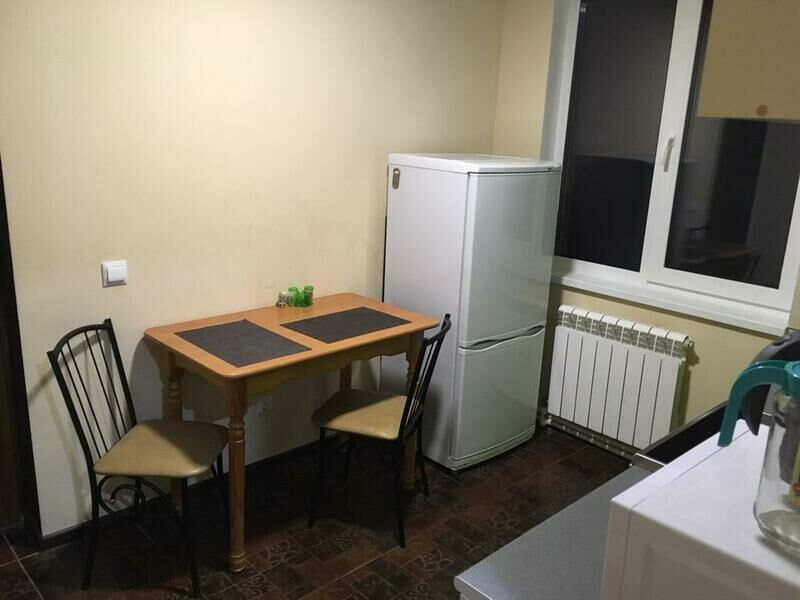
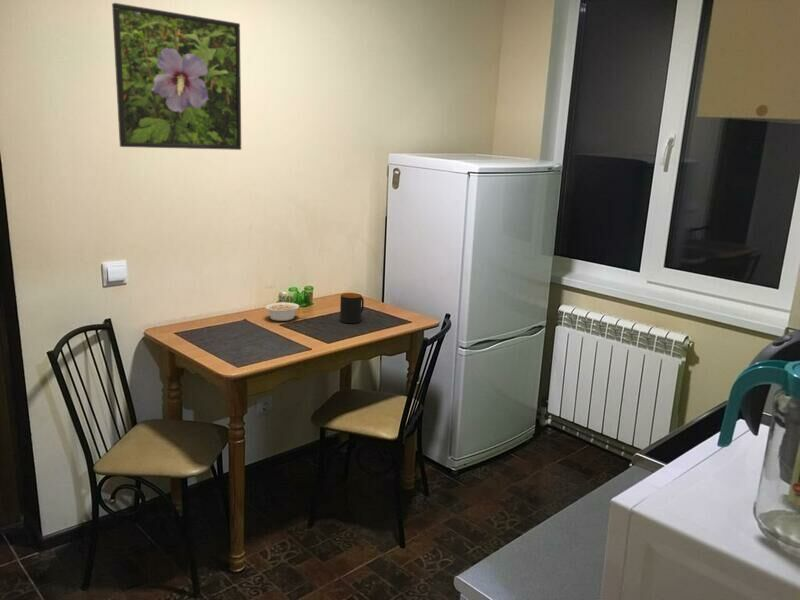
+ legume [264,302,306,322]
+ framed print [111,2,242,151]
+ mug [339,292,365,324]
